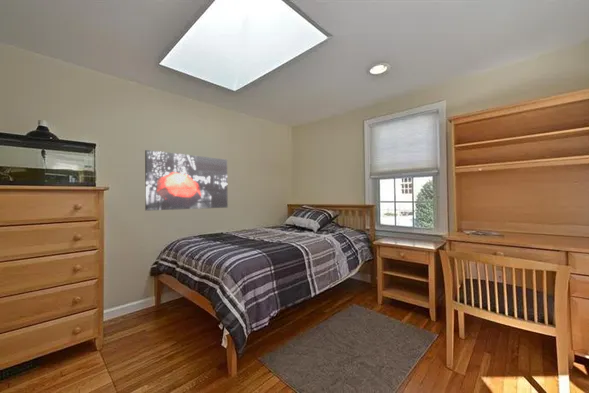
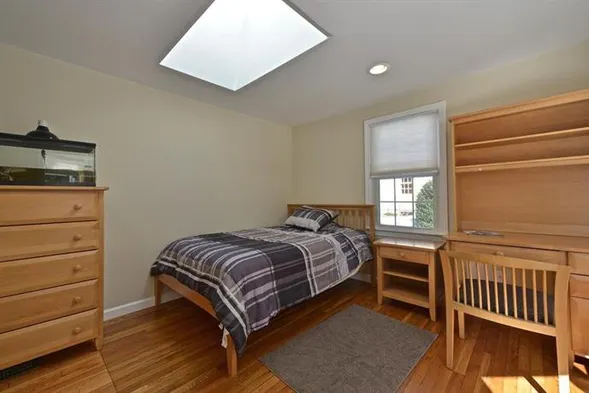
- wall art [144,149,229,212]
